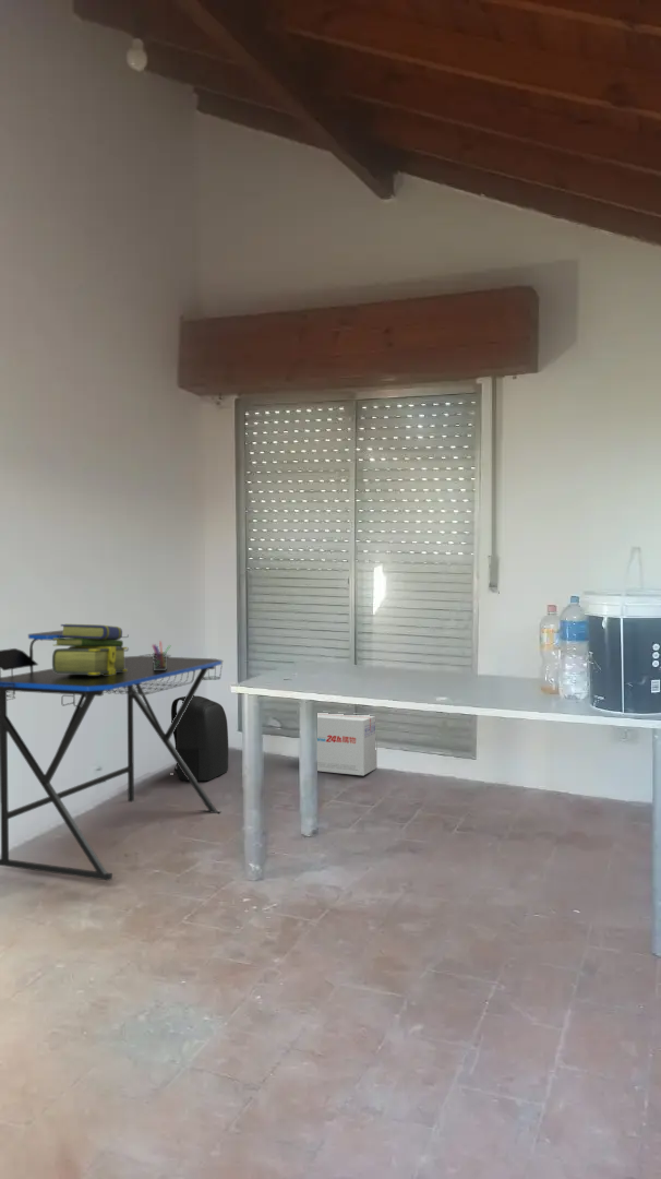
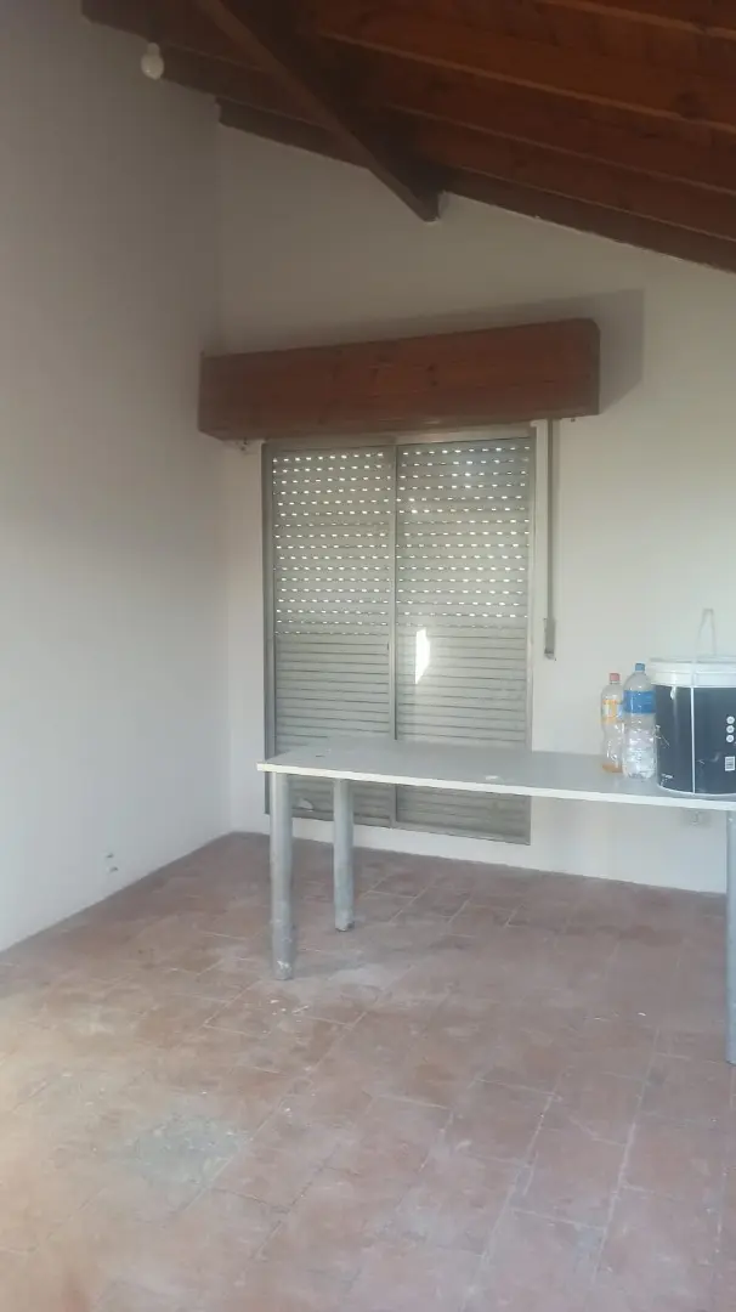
- stack of books [51,623,129,675]
- cardboard box [316,713,377,776]
- desk [0,629,225,882]
- backpack [170,694,229,782]
- pen holder [151,640,171,670]
